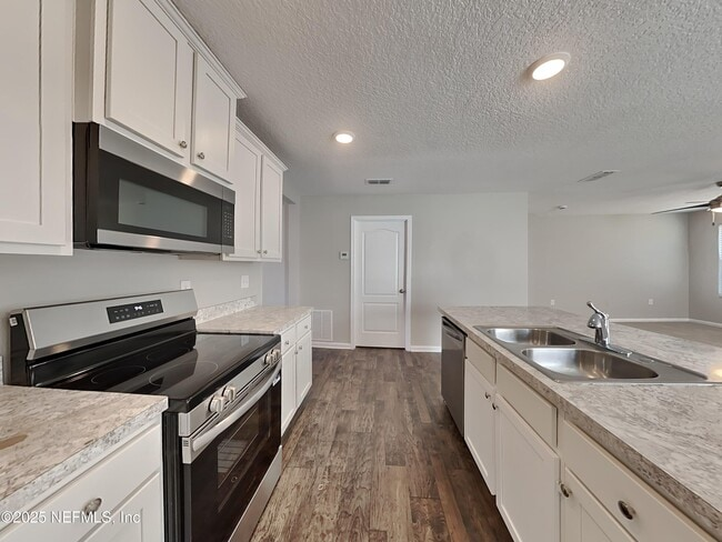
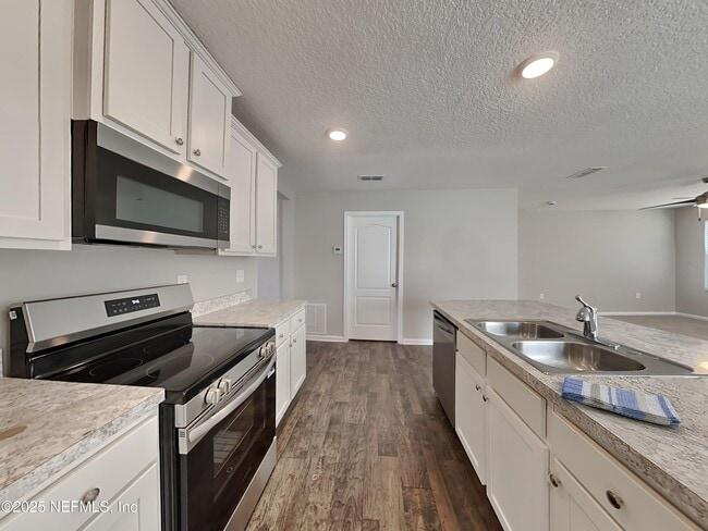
+ dish towel [560,376,684,429]
